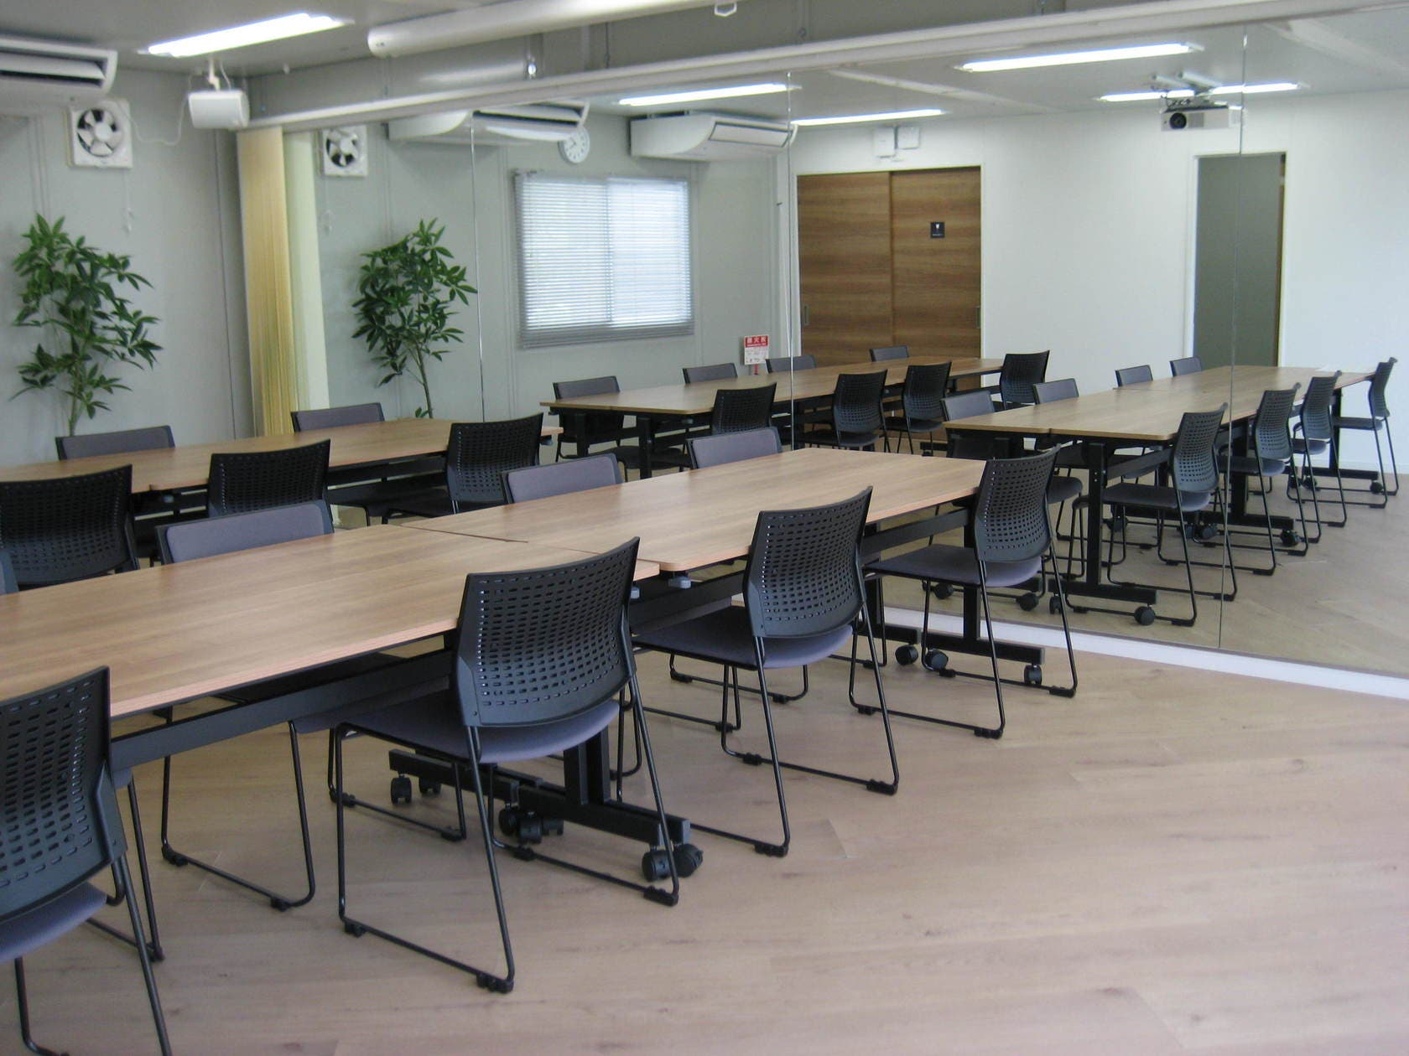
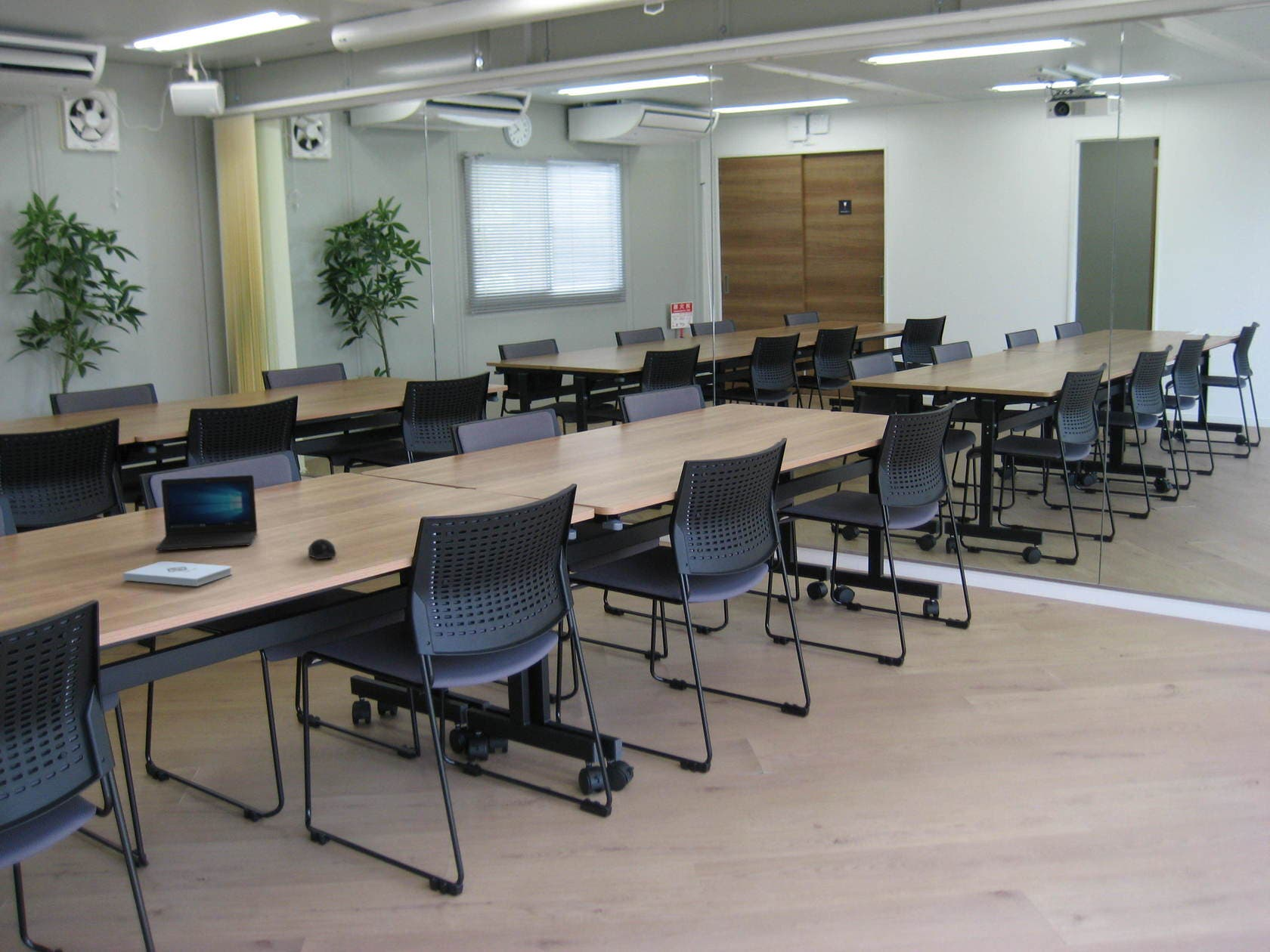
+ computer mouse [307,538,337,560]
+ laptop [155,474,258,552]
+ notepad [122,561,233,587]
